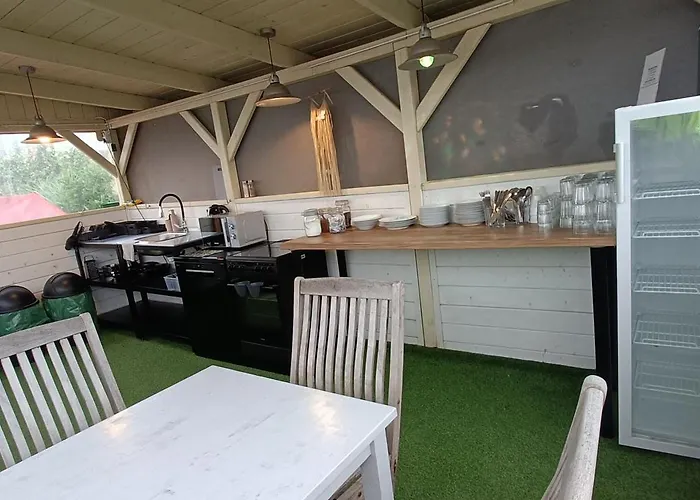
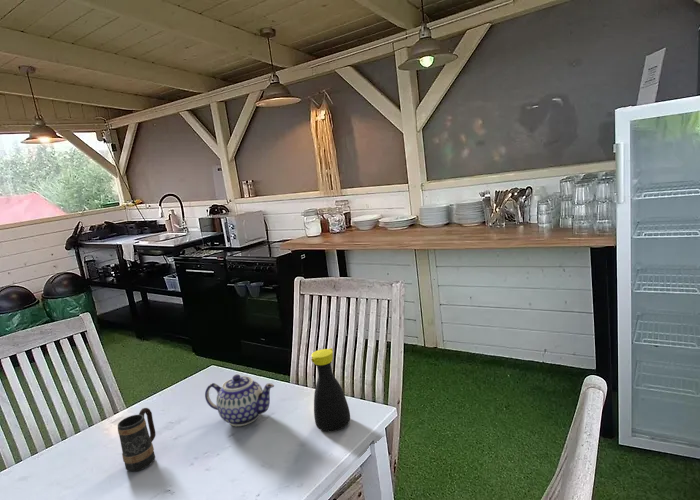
+ mug [117,407,156,473]
+ bottle [310,347,351,433]
+ teapot [204,374,275,427]
